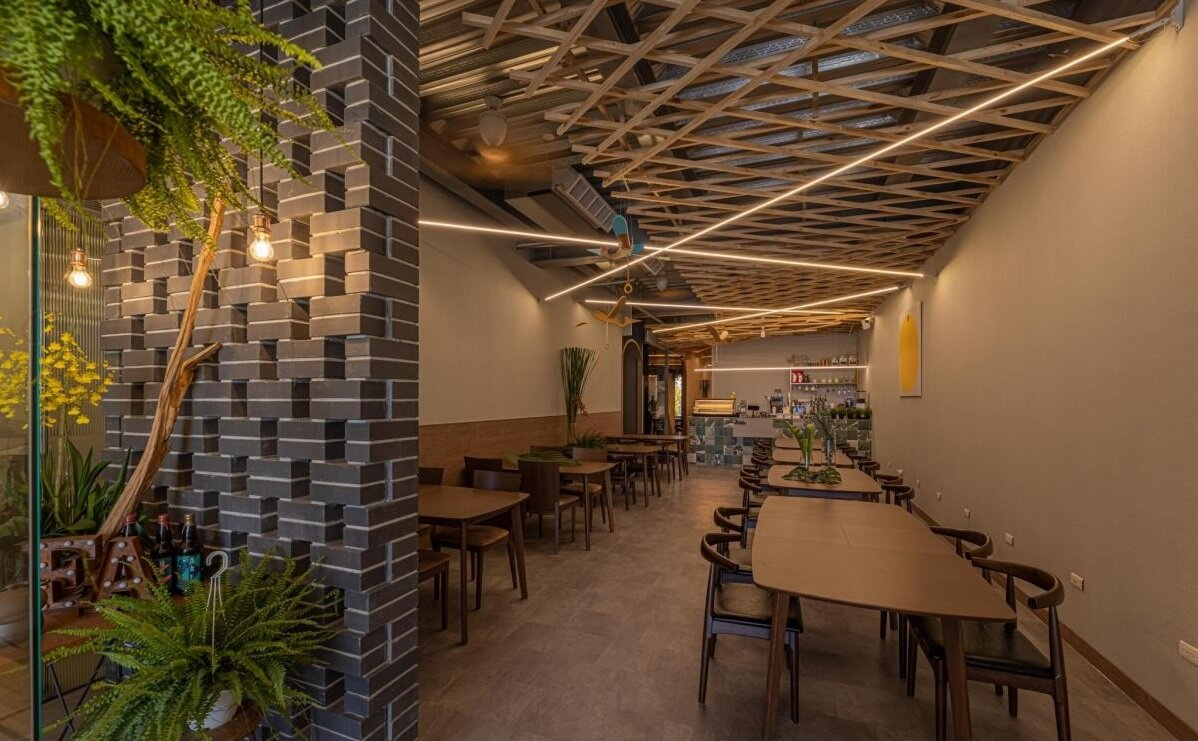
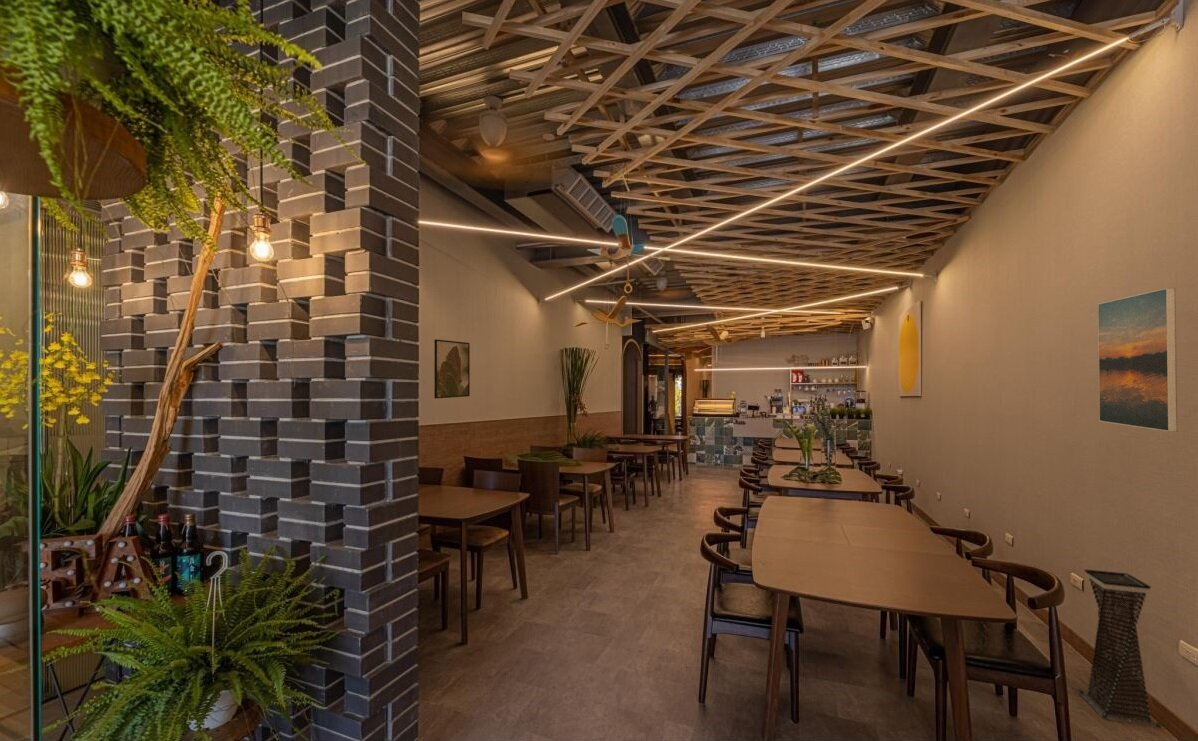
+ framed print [433,338,471,400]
+ pedestal [1077,568,1163,730]
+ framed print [1097,287,1178,433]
